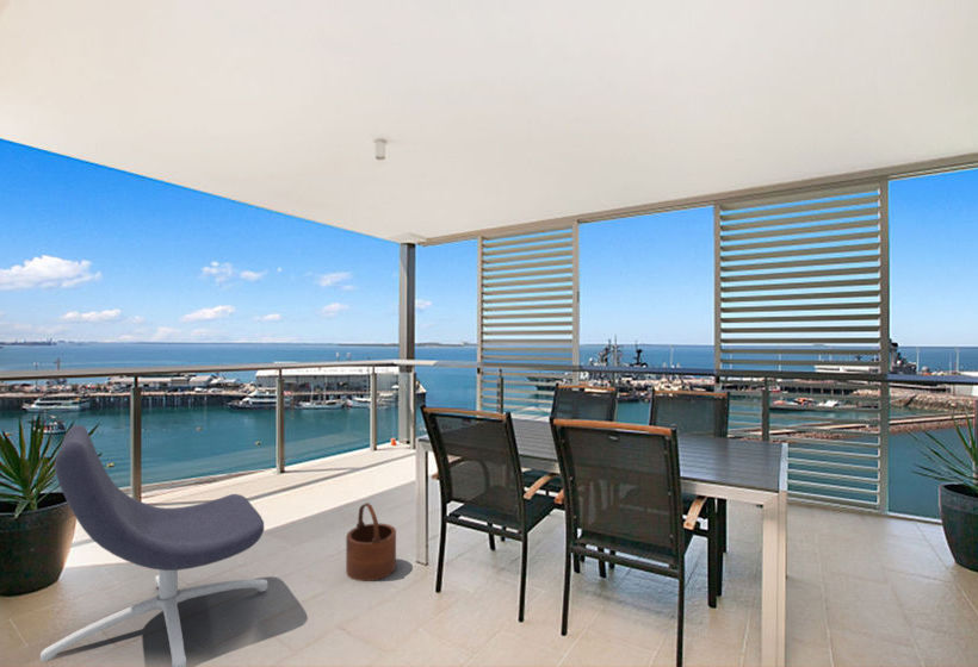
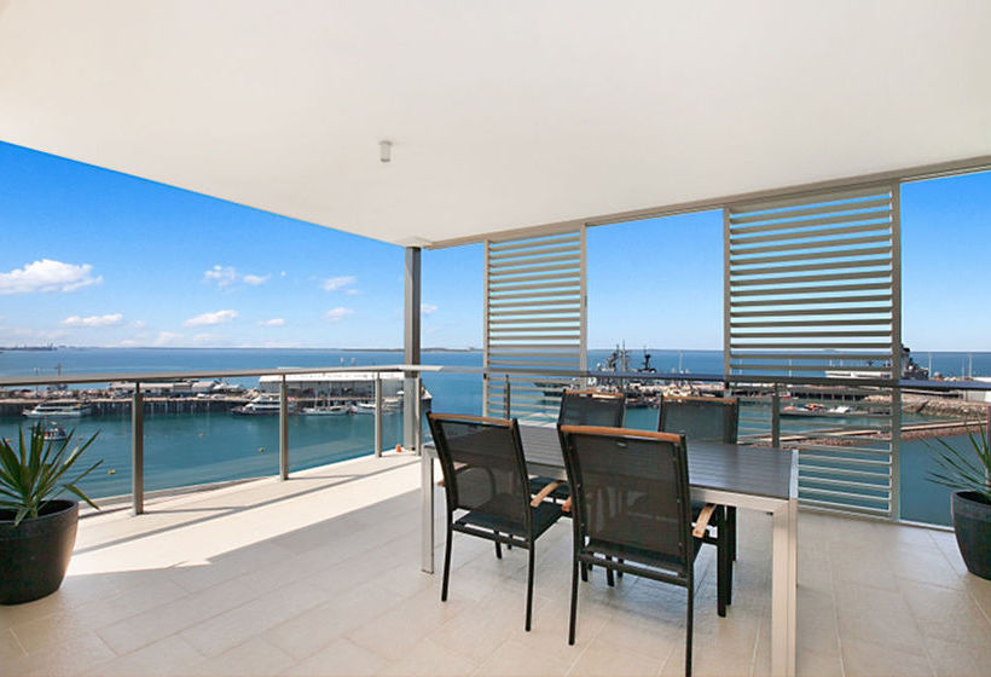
- lounge chair [39,424,268,667]
- wooden bucket [345,501,397,582]
